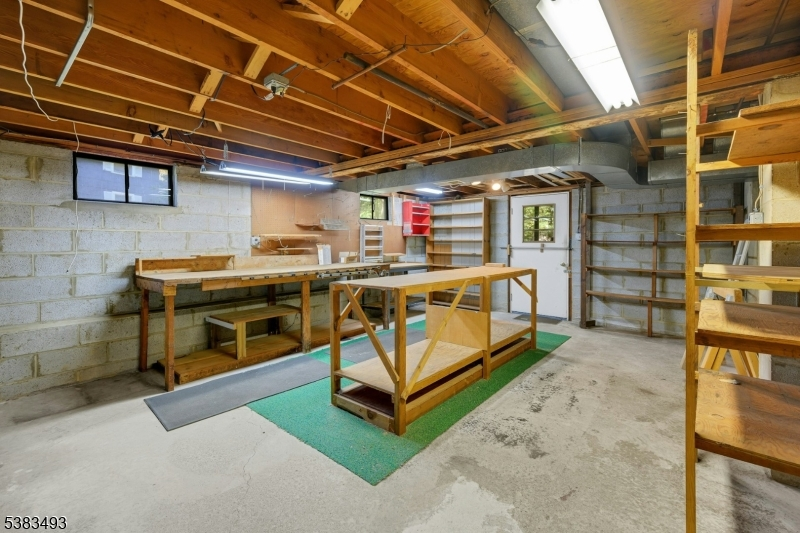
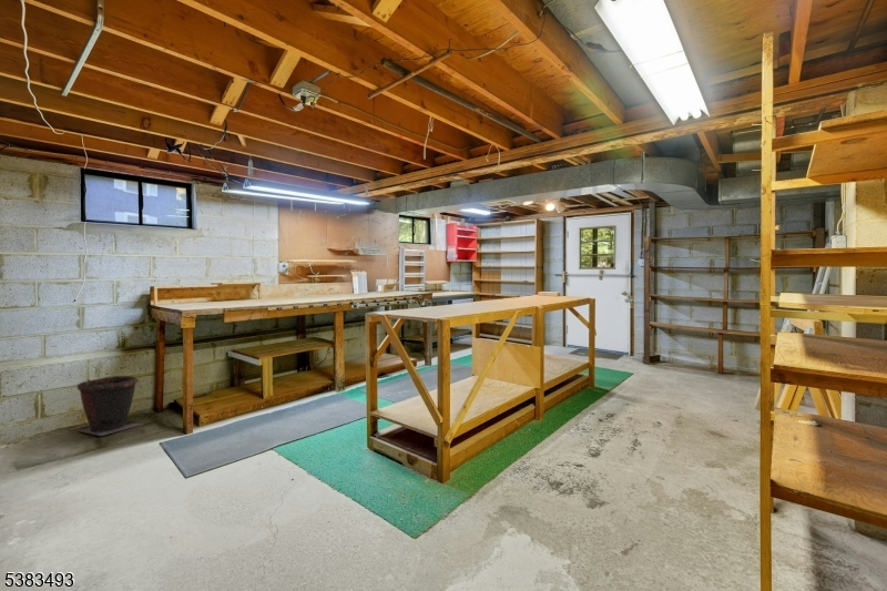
+ bucket [75,375,145,437]
